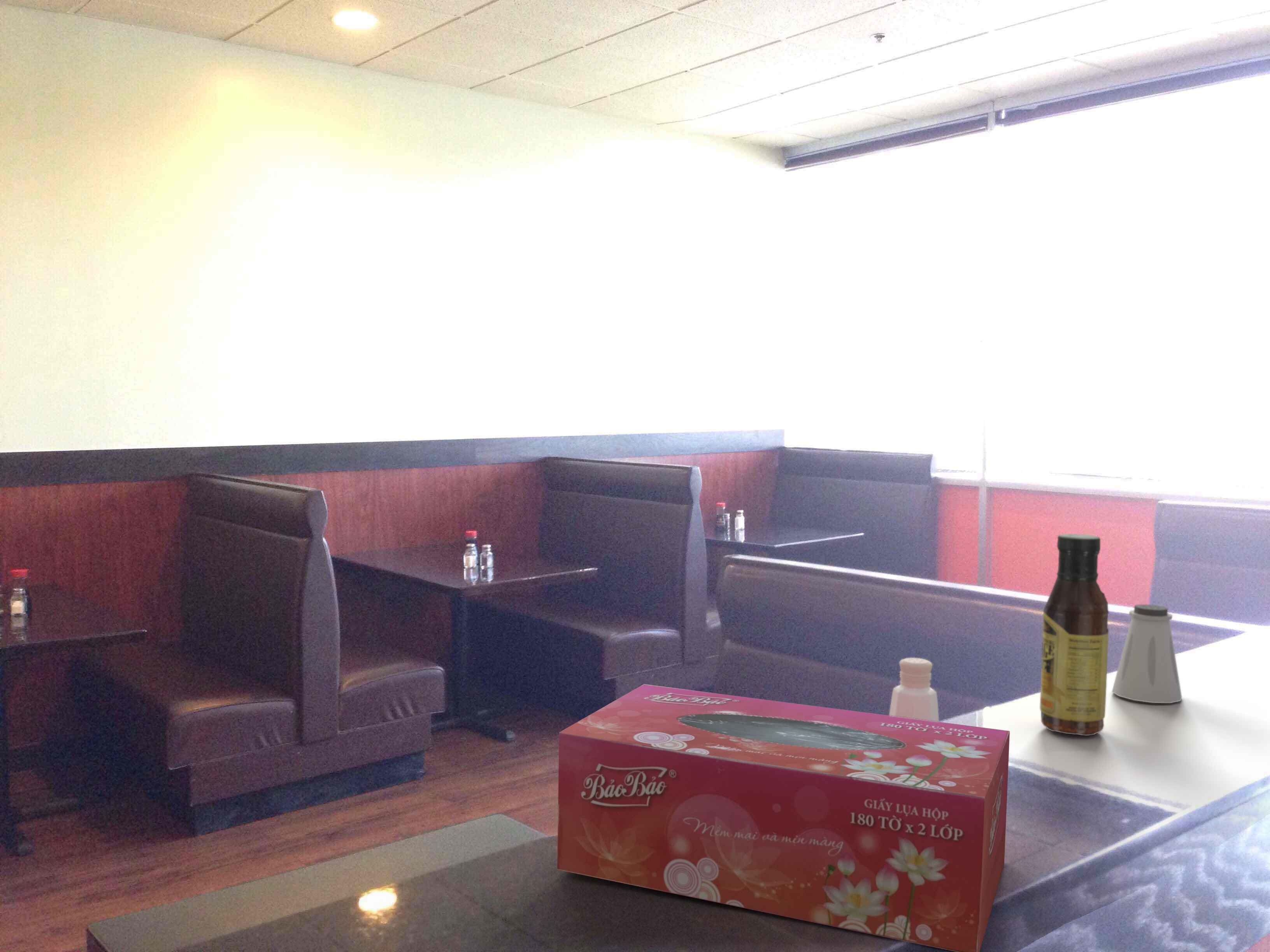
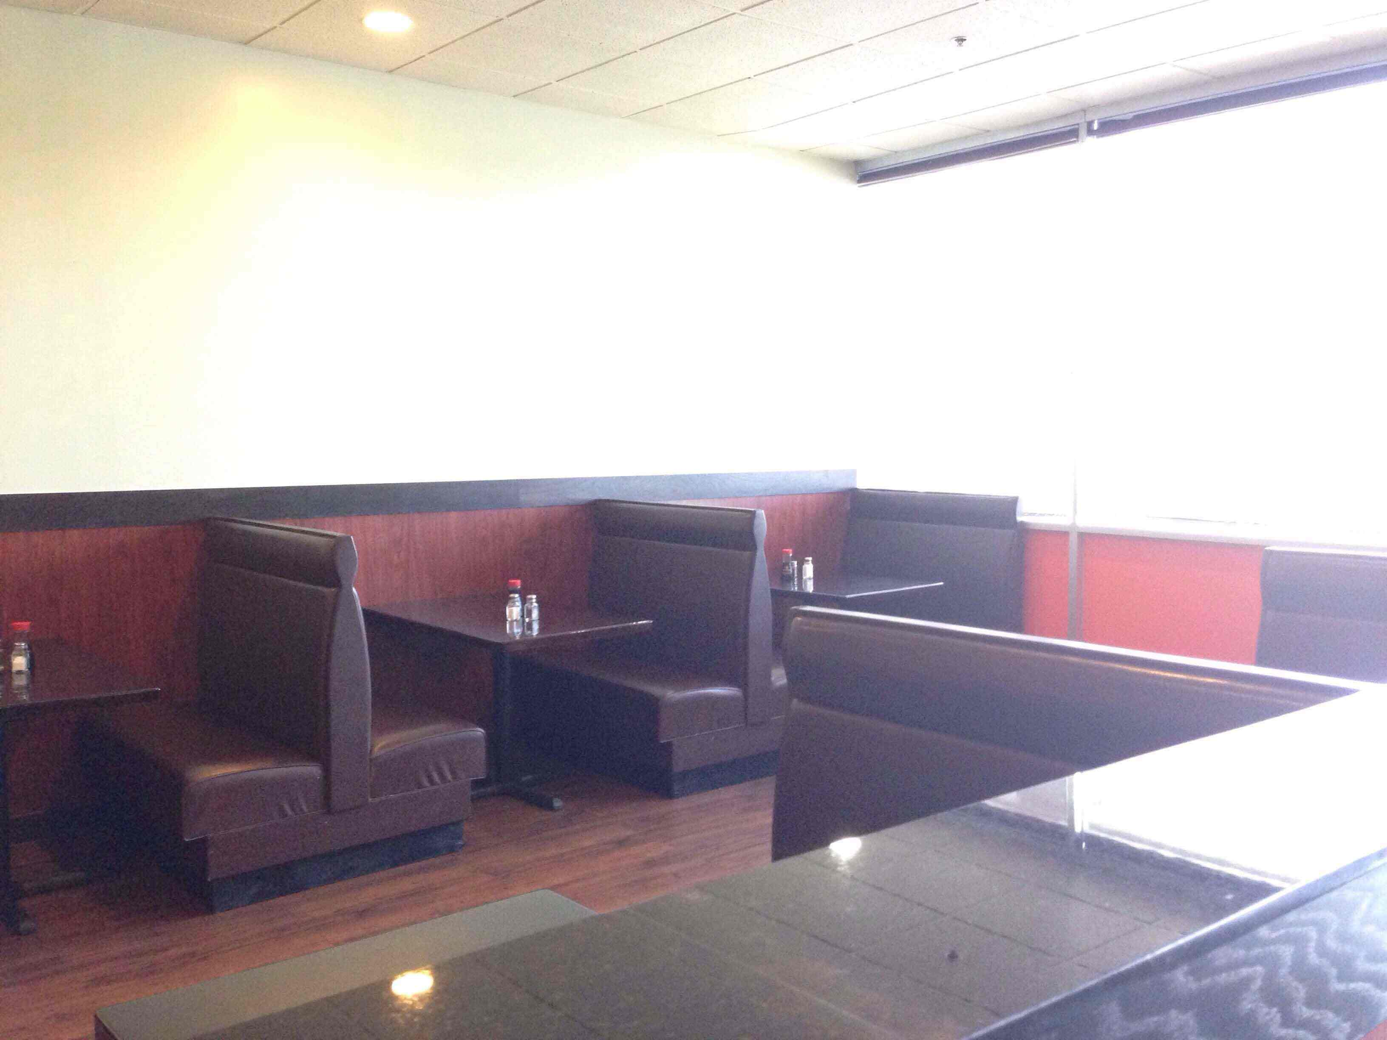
- pepper shaker [889,657,940,722]
- sauce bottle [1039,533,1109,736]
- tissue box [557,684,1010,952]
- saltshaker [1111,604,1182,703]
